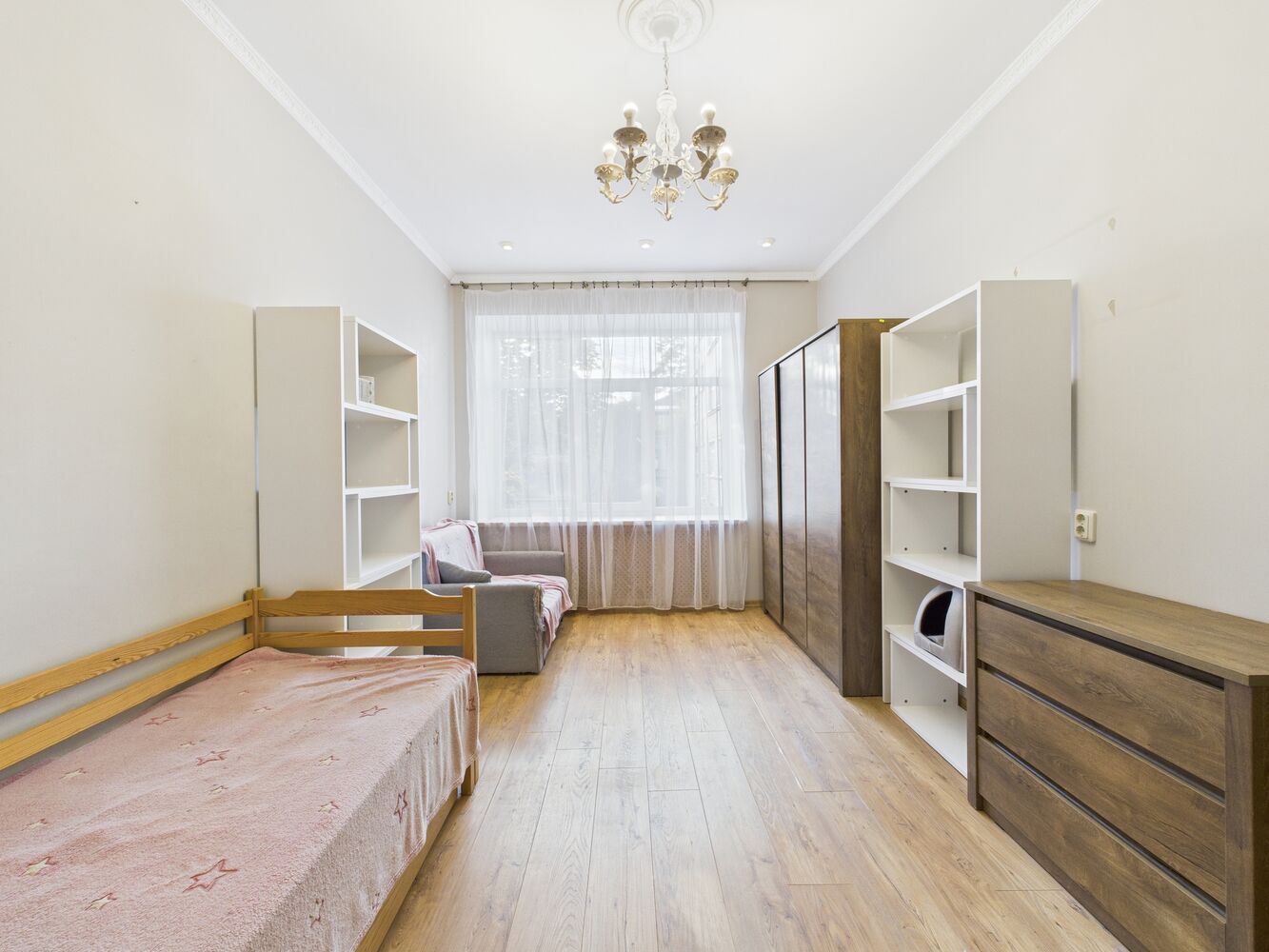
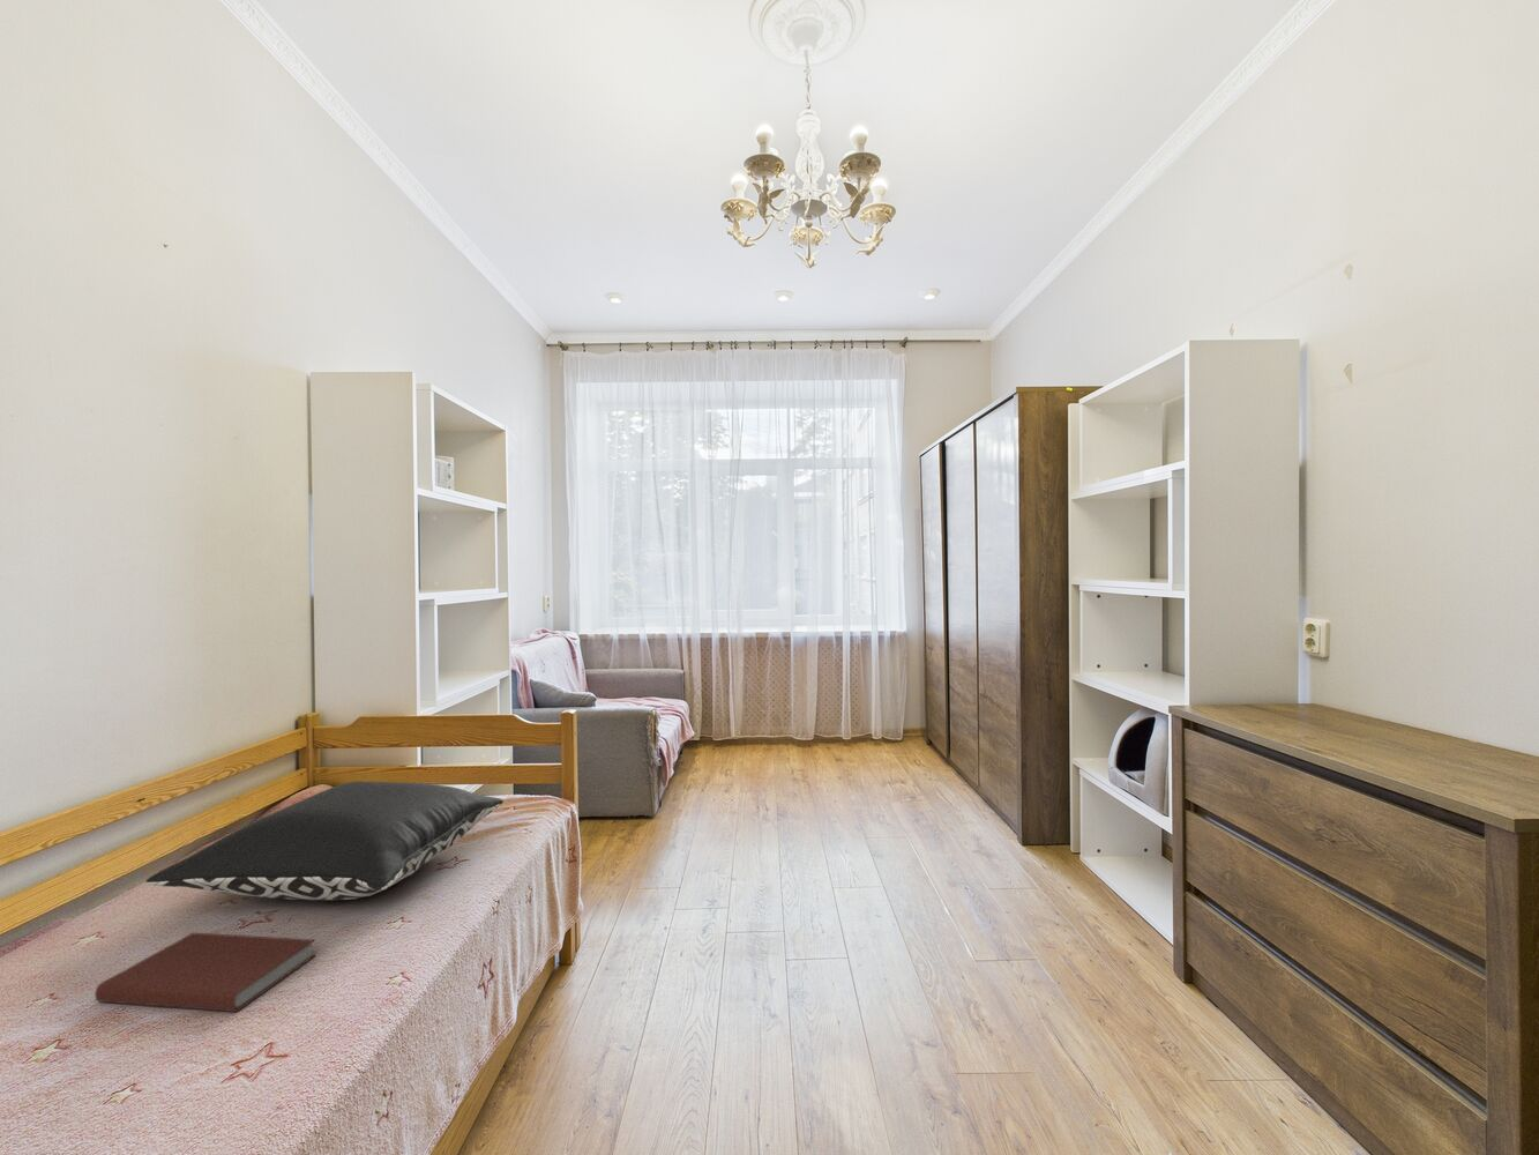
+ book [93,931,318,1013]
+ pillow [146,781,505,901]
